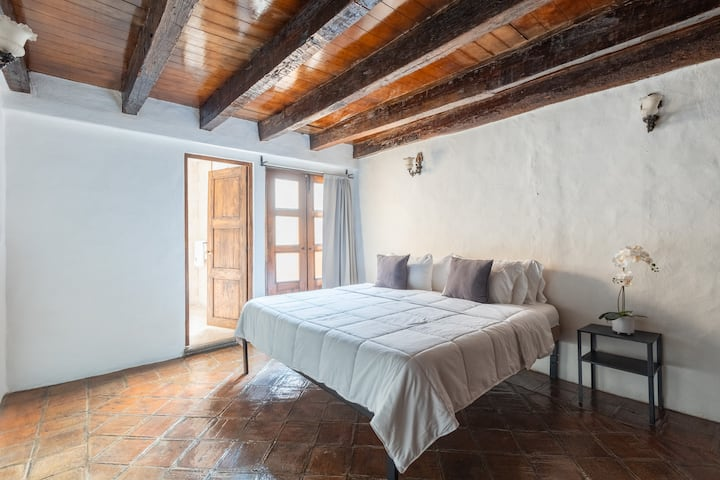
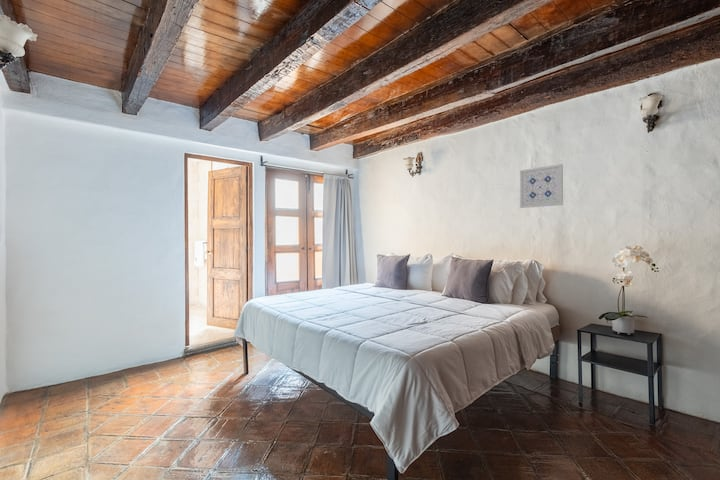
+ wall art [519,163,564,209]
